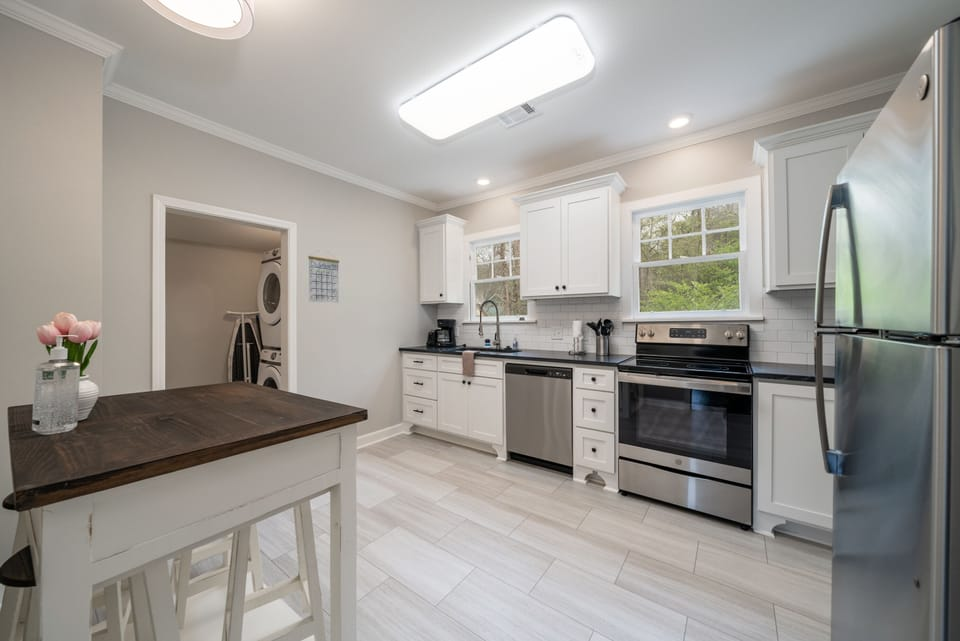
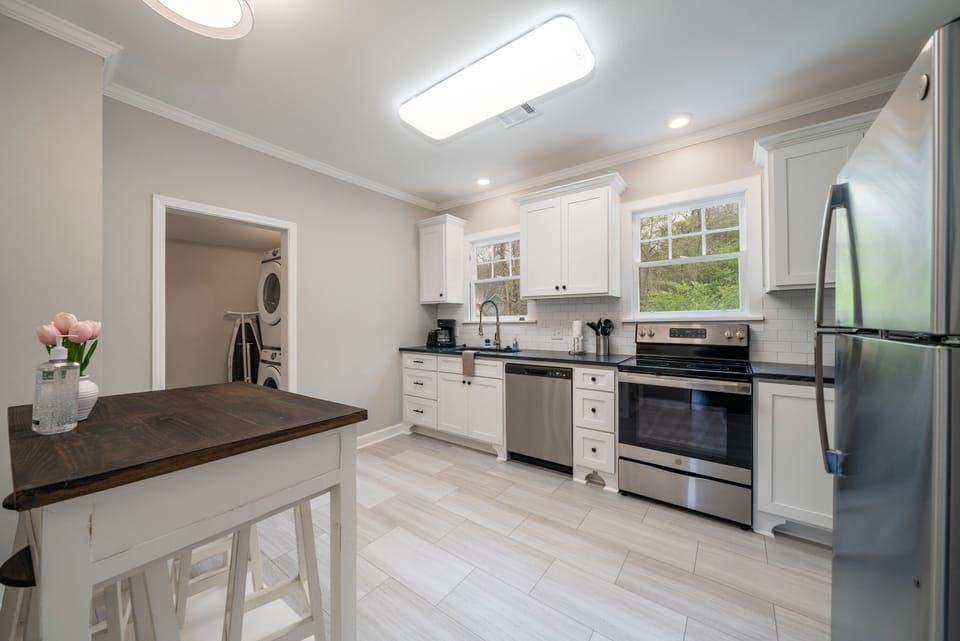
- calendar [307,250,340,304]
